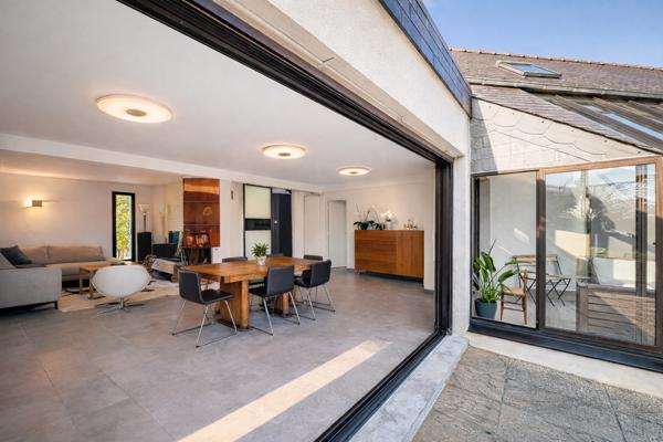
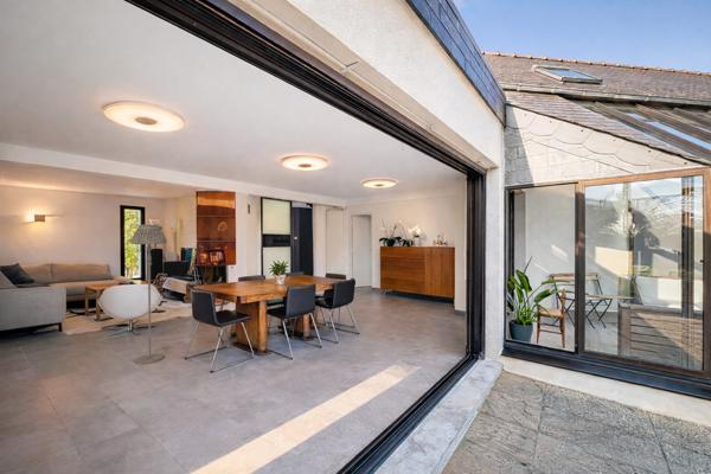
+ floor lamp [129,223,168,365]
